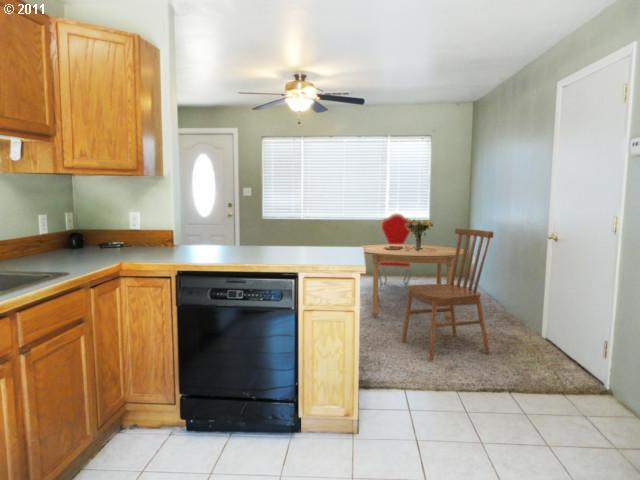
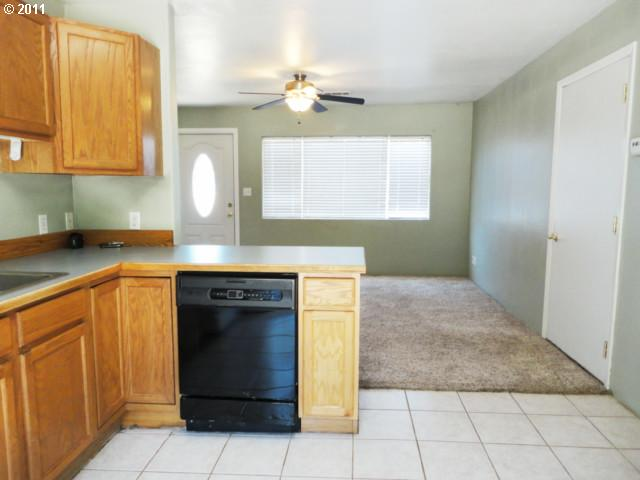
- dining chair [401,227,494,361]
- dining chair [378,212,413,291]
- bouquet [405,218,434,248]
- dining table [358,243,469,321]
